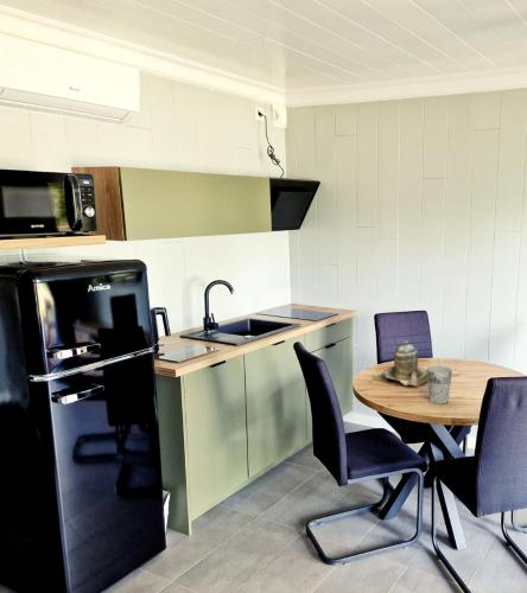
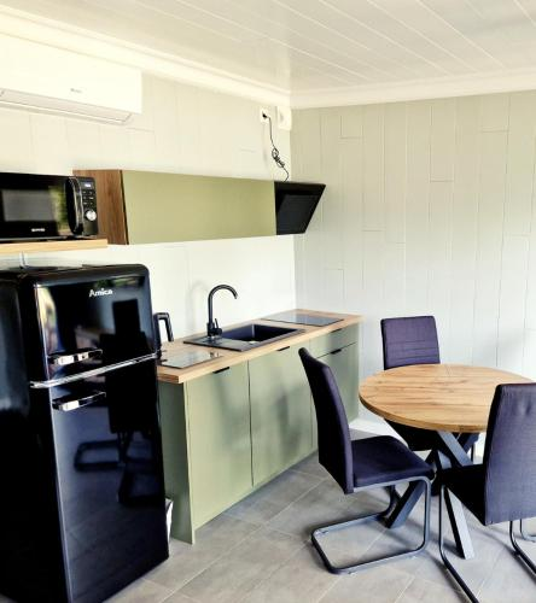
- cup [426,365,453,406]
- teapot [372,339,427,388]
